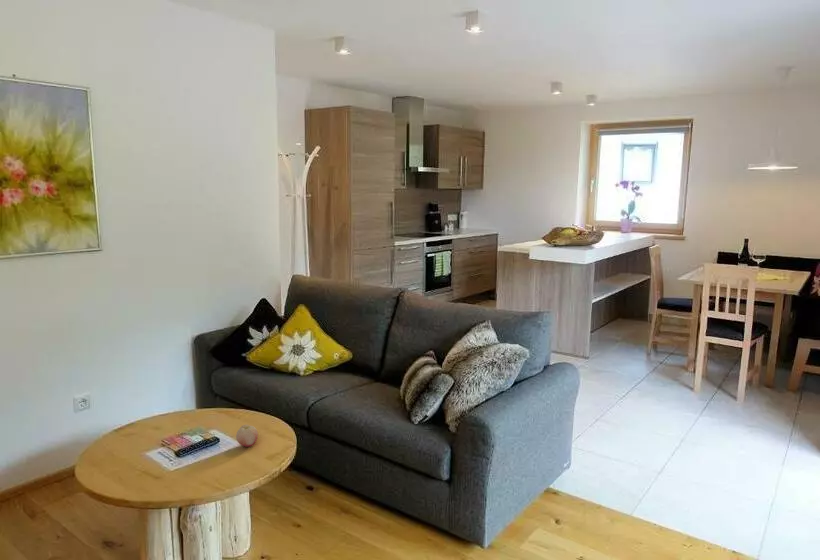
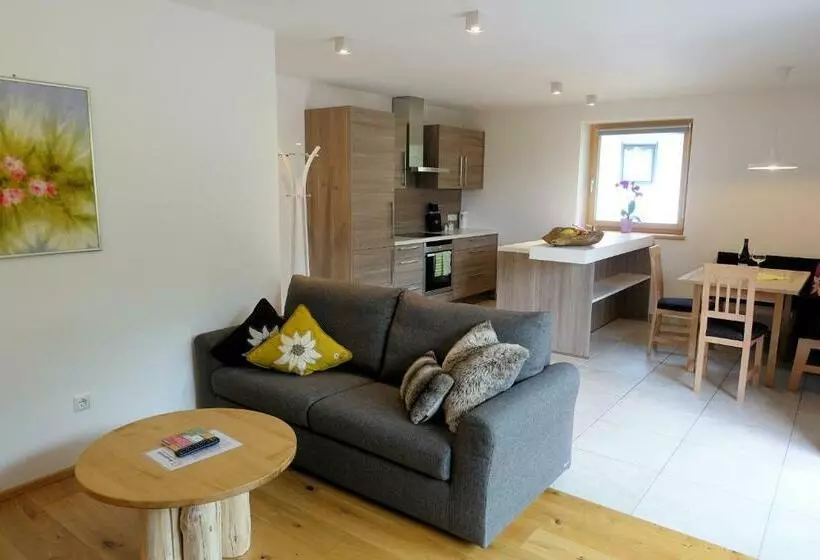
- fruit [235,424,259,448]
